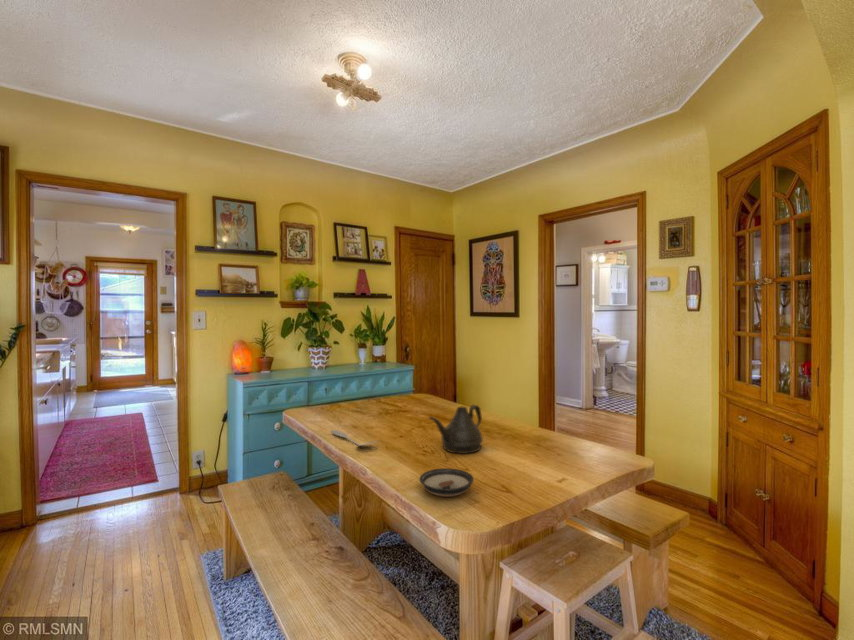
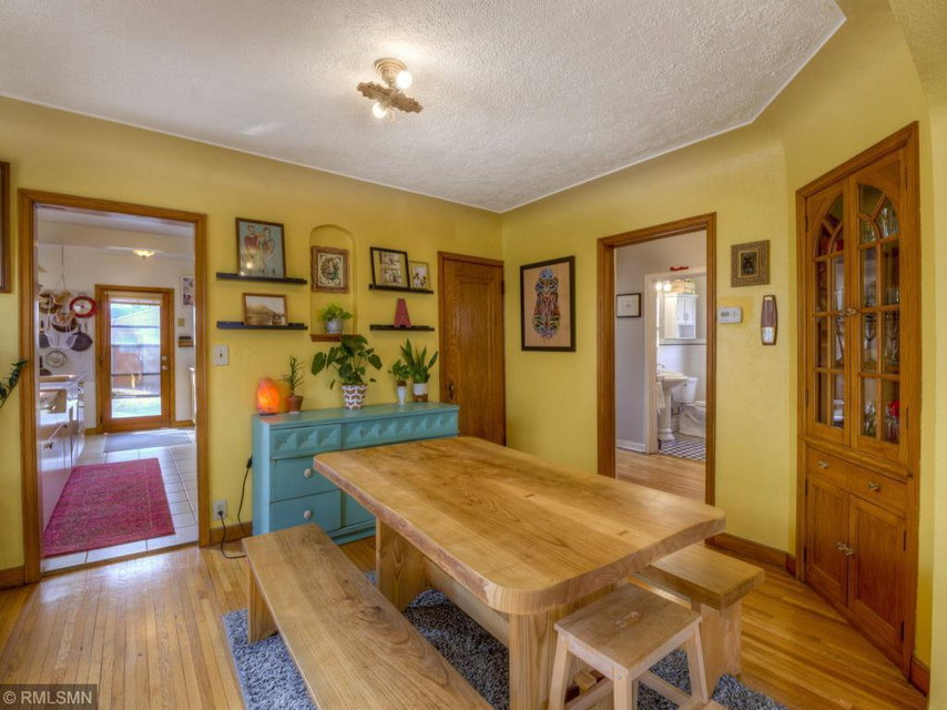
- saucer [418,467,475,498]
- spatula [330,429,379,447]
- teapot [428,404,484,455]
